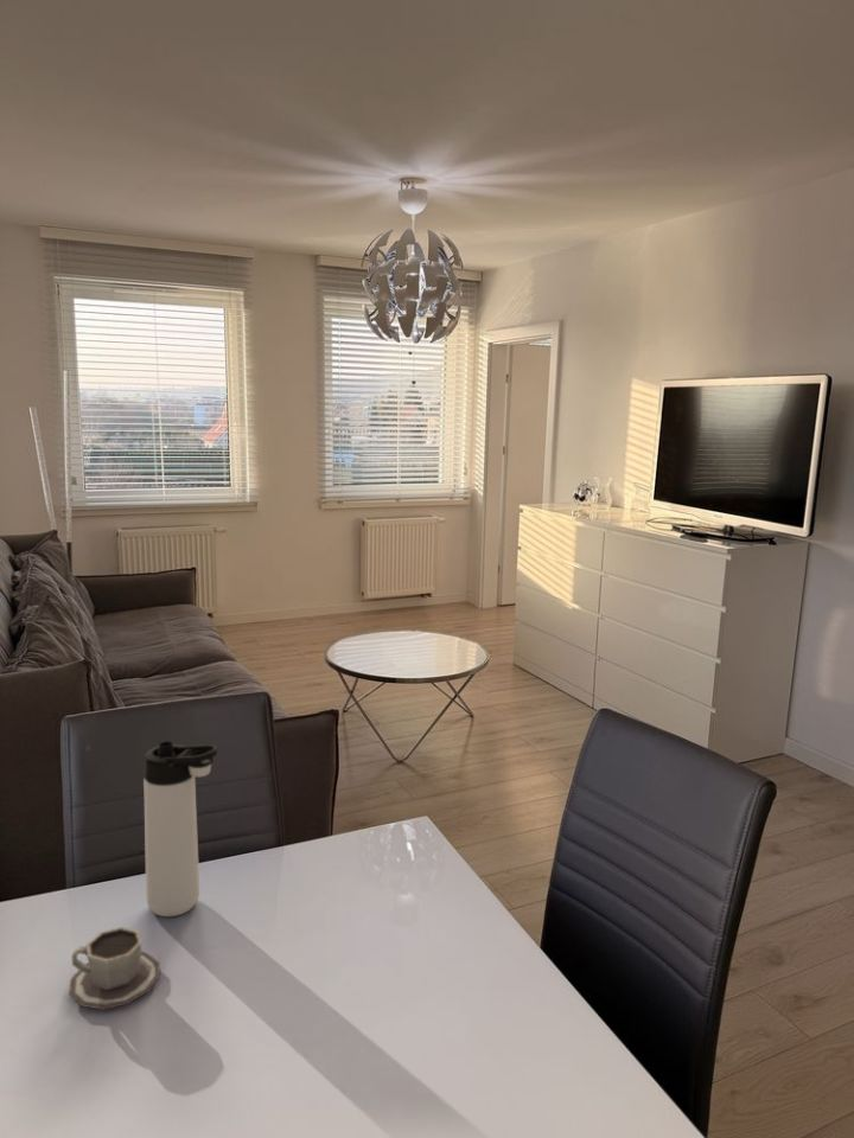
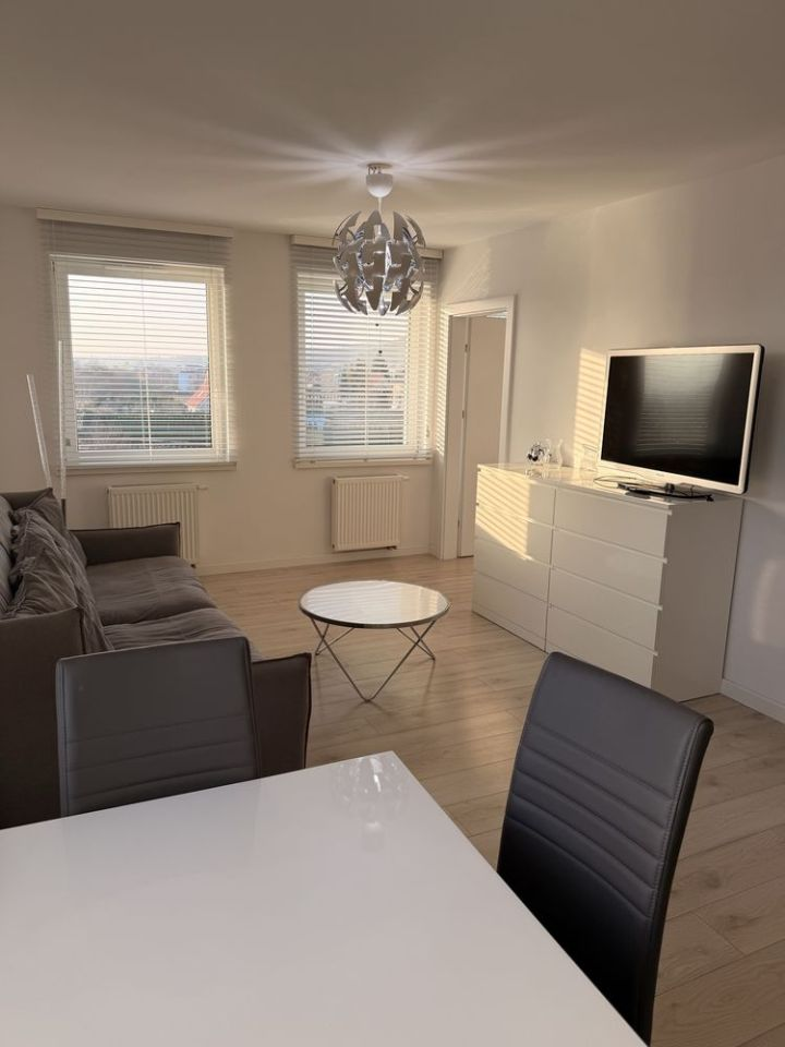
- cup [68,926,161,1011]
- thermos bottle [142,740,218,918]
